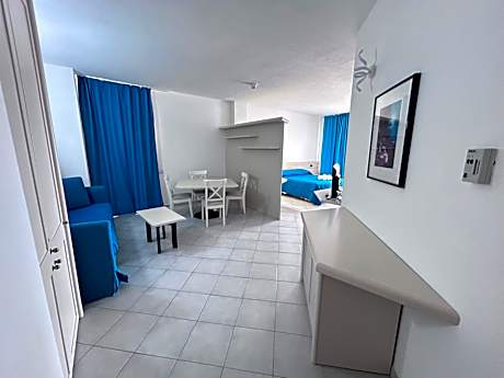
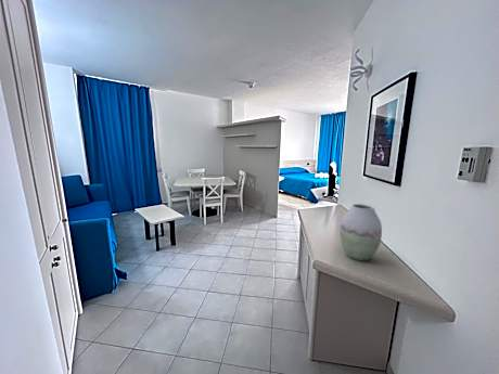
+ vase [338,203,383,262]
